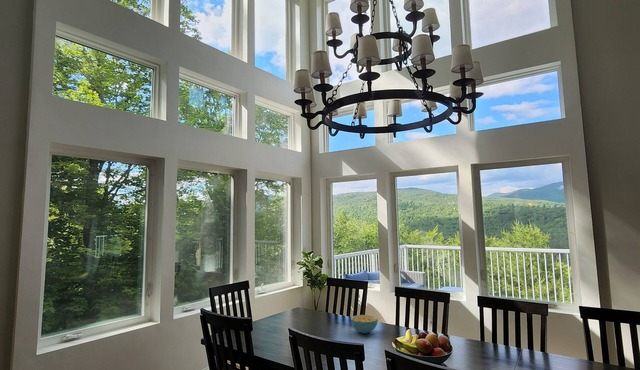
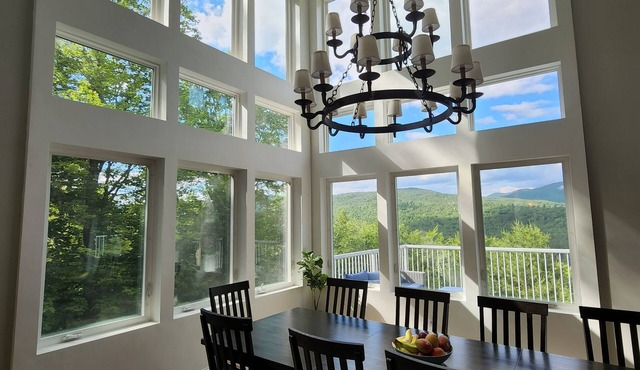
- cereal bowl [350,314,379,335]
